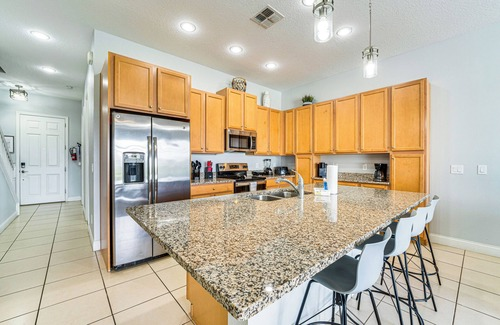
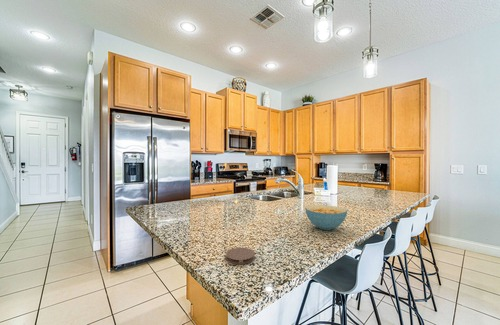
+ coaster [225,247,256,265]
+ cereal bowl [304,204,348,231]
